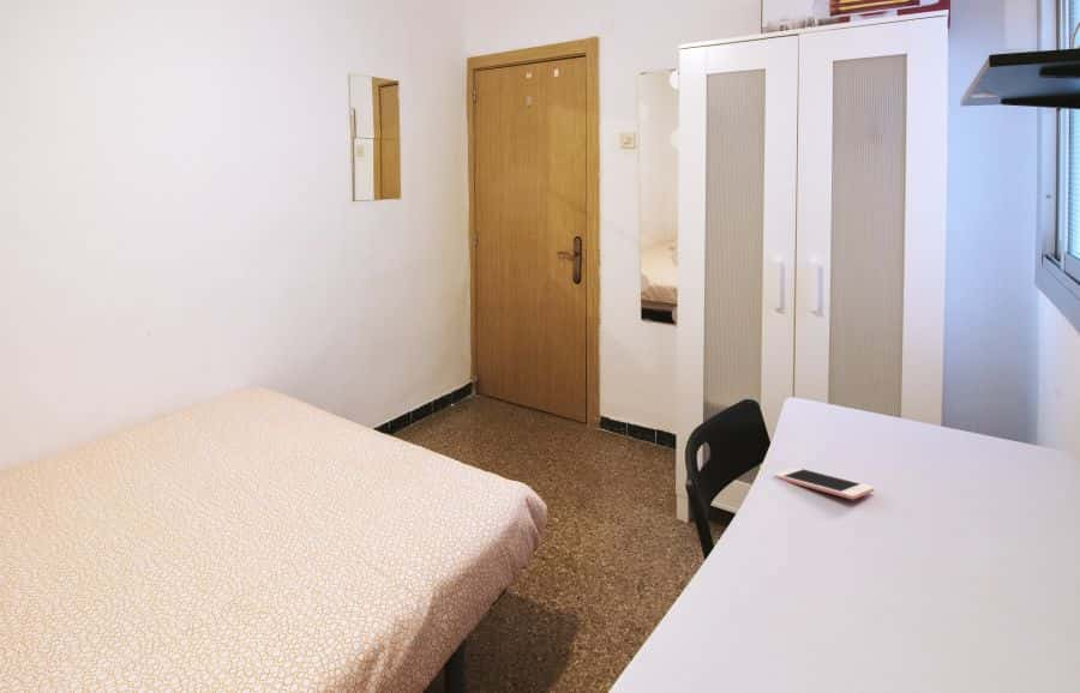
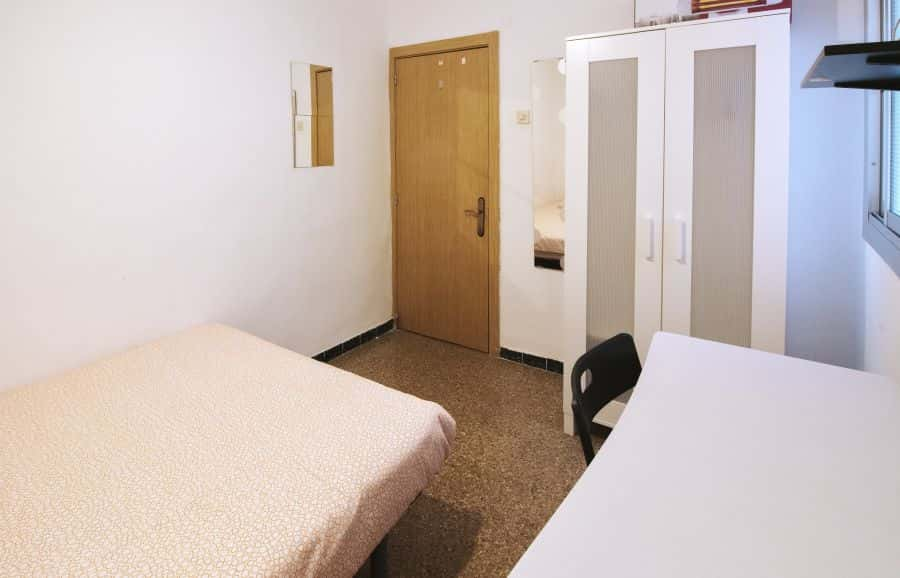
- cell phone [774,468,875,501]
